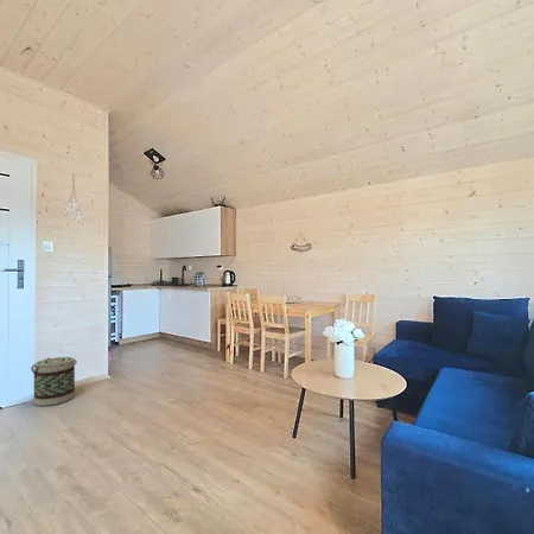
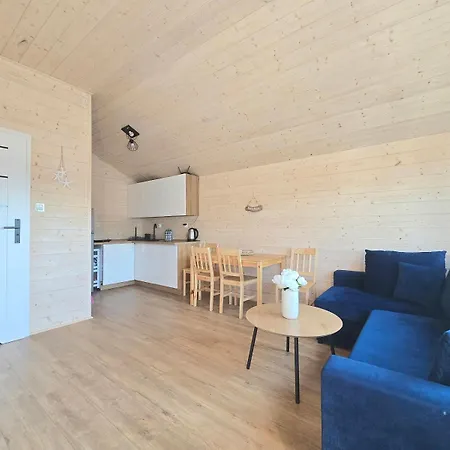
- basket [30,356,77,407]
